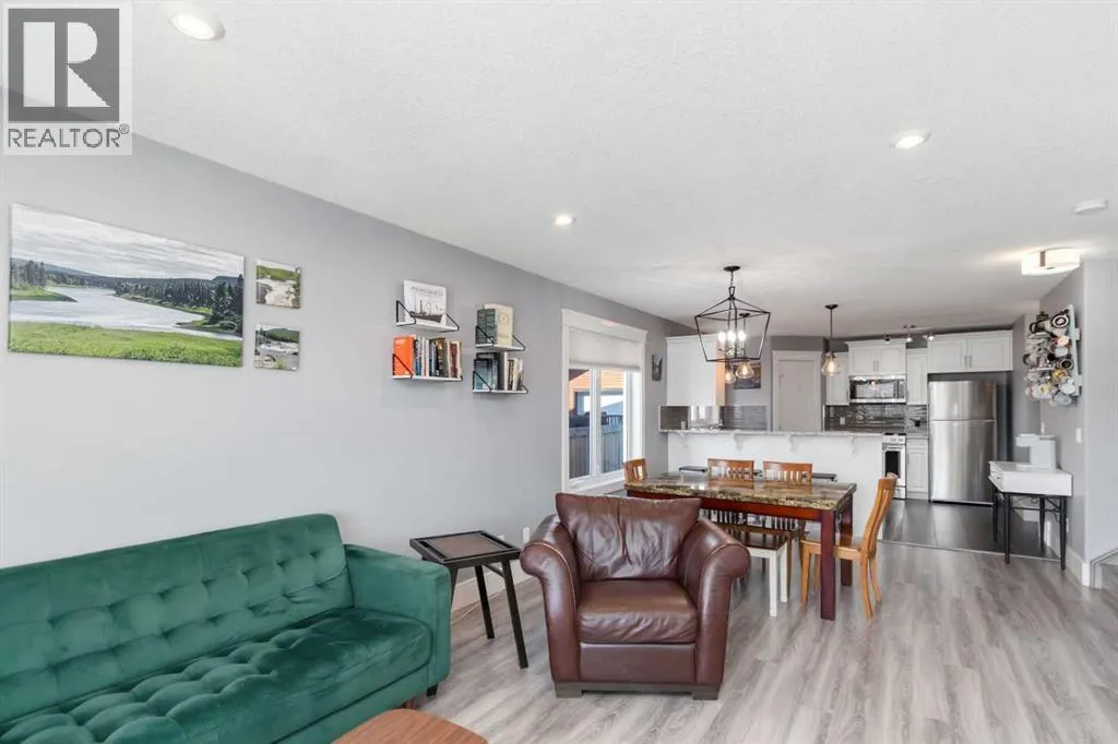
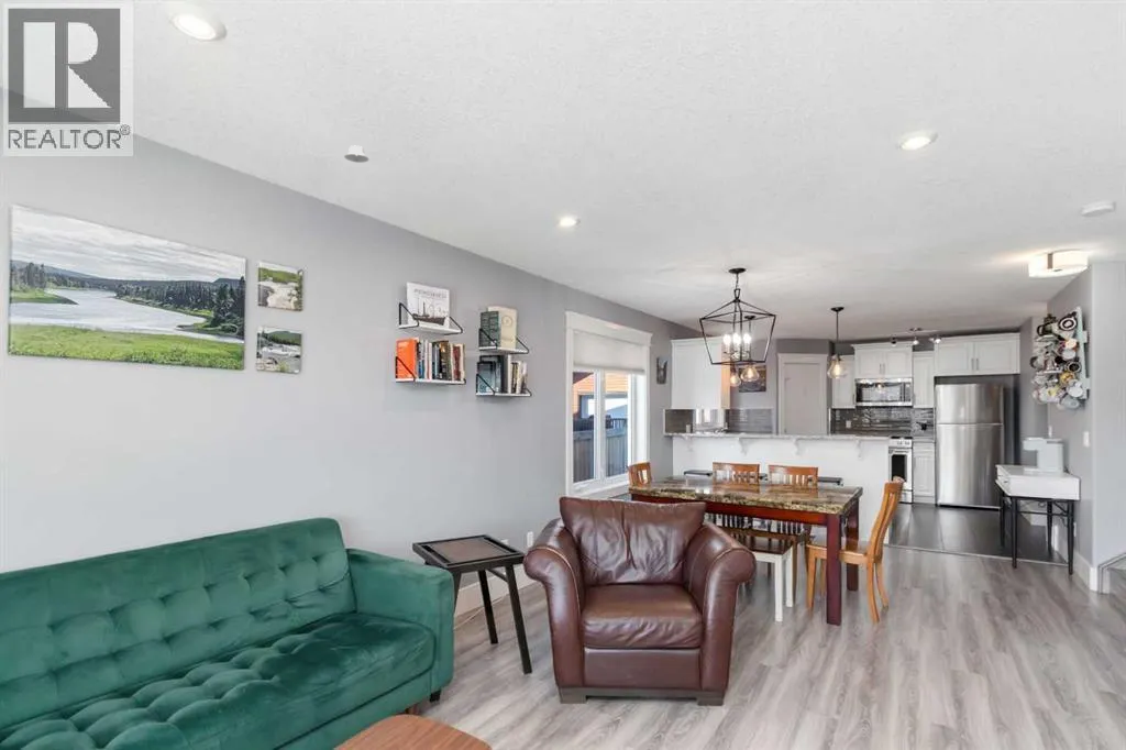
+ recessed light [343,144,369,164]
